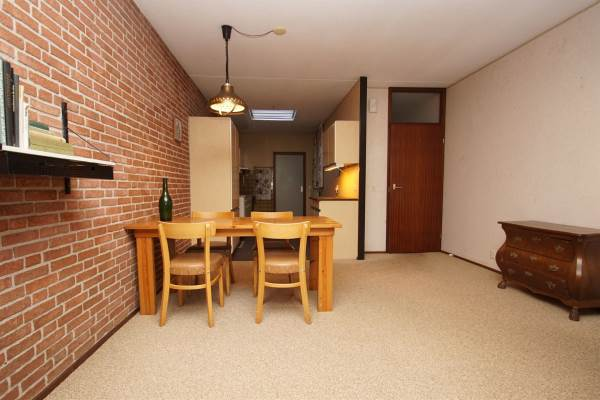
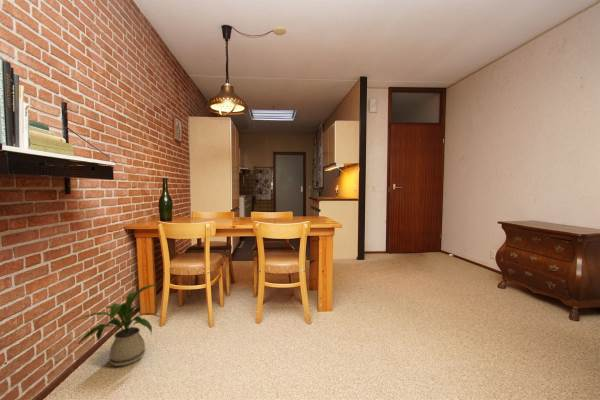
+ house plant [74,283,163,367]
